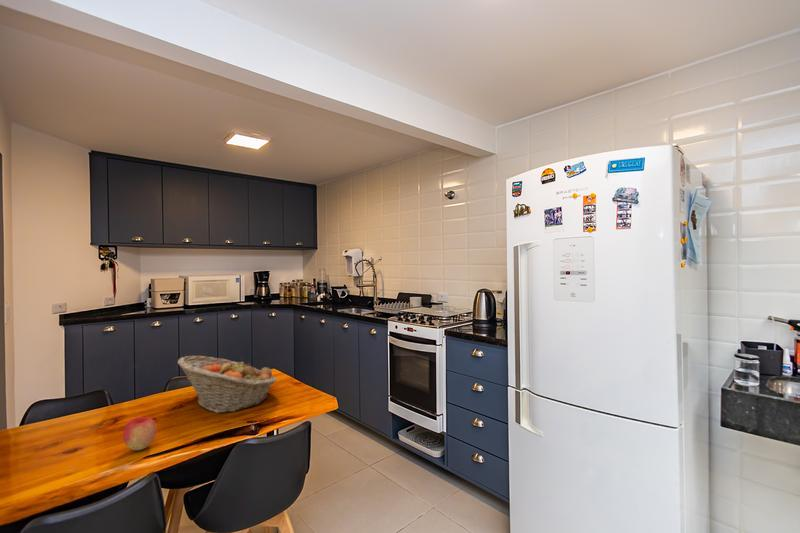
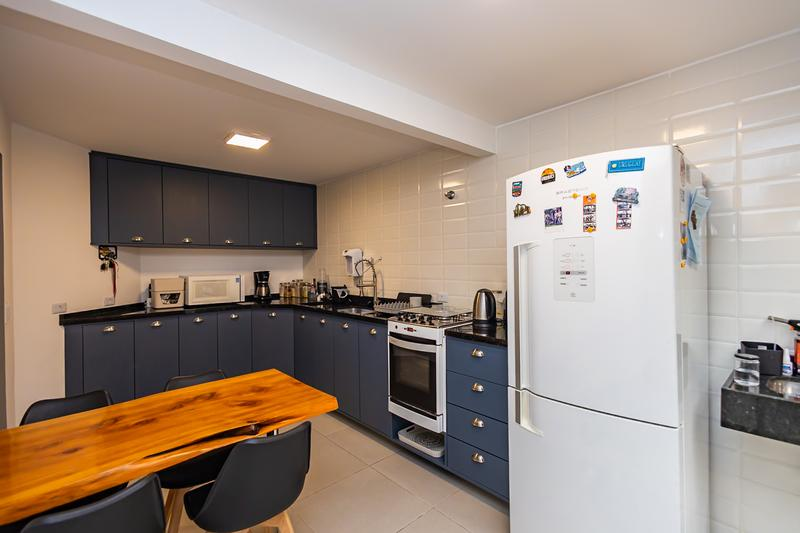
- fruit basket [176,355,278,414]
- apple [122,416,157,451]
